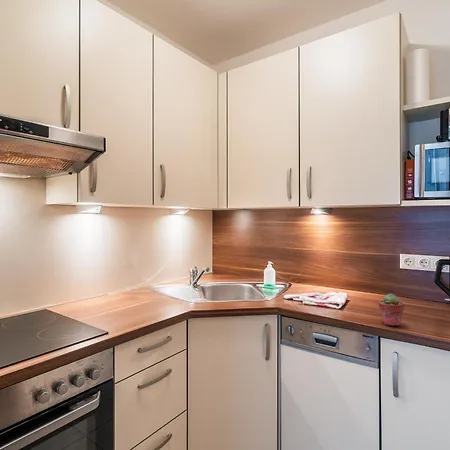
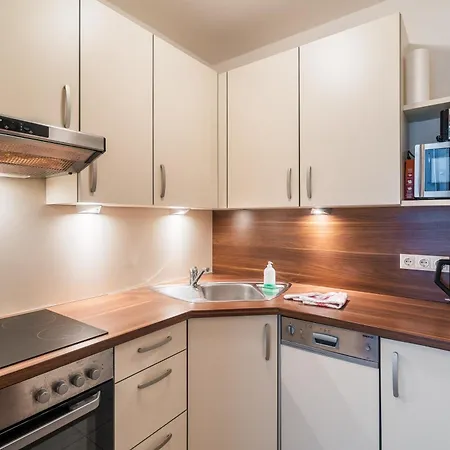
- potted succulent [377,293,405,327]
